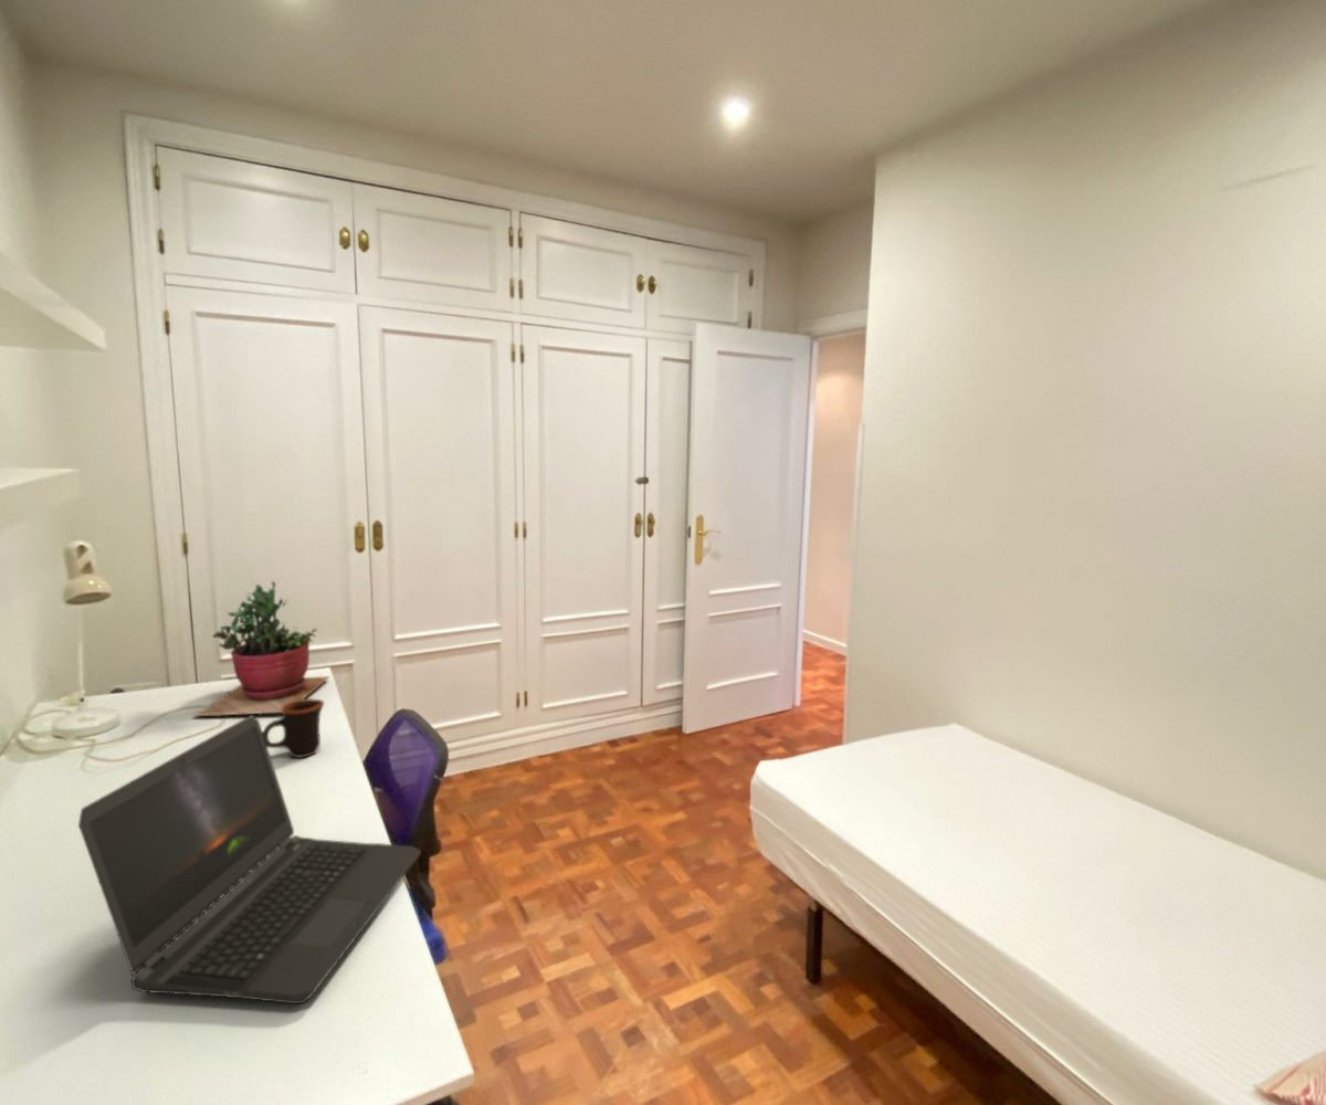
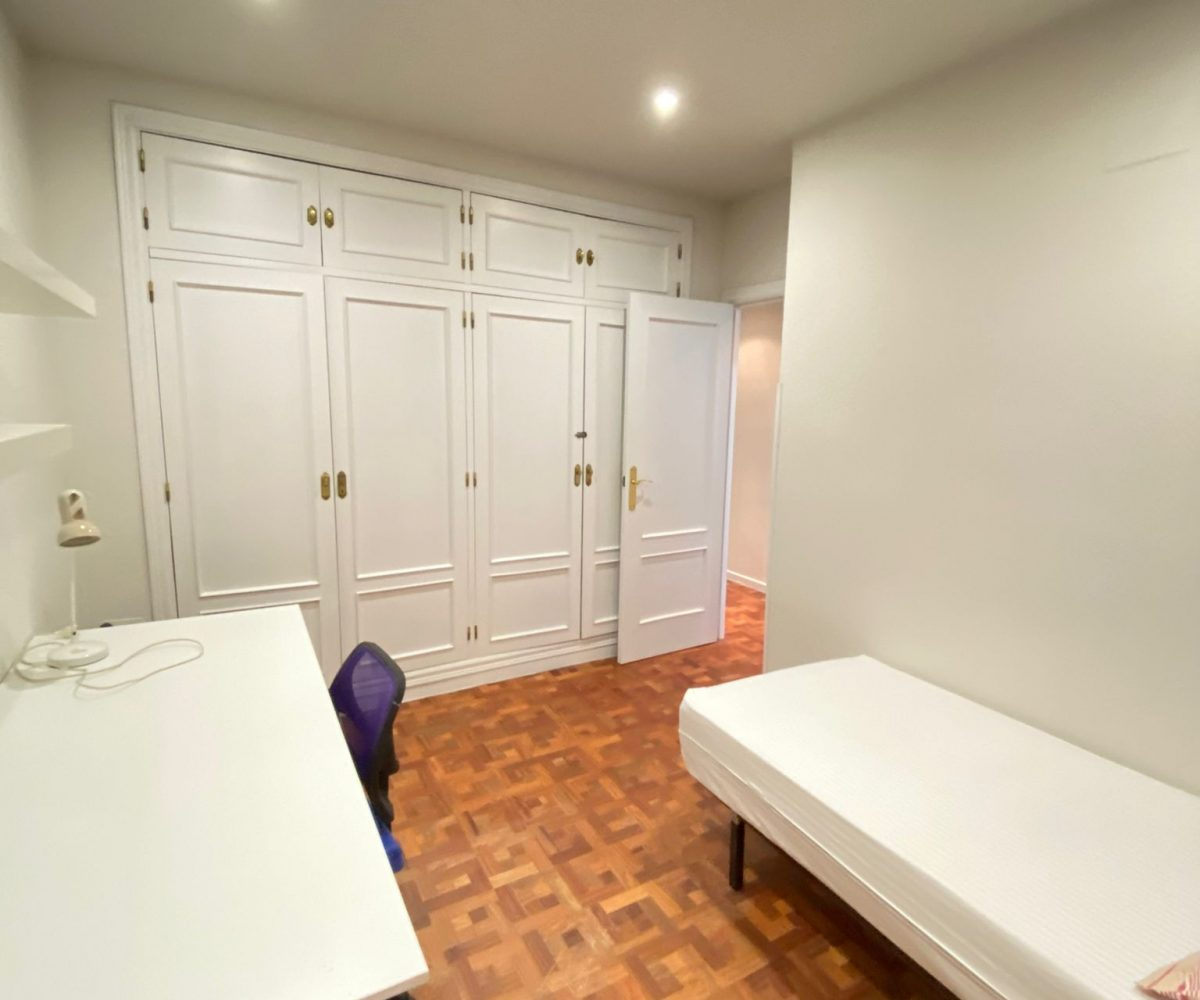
- laptop computer [77,714,422,1004]
- succulent plant [192,580,332,717]
- mug [262,697,325,759]
